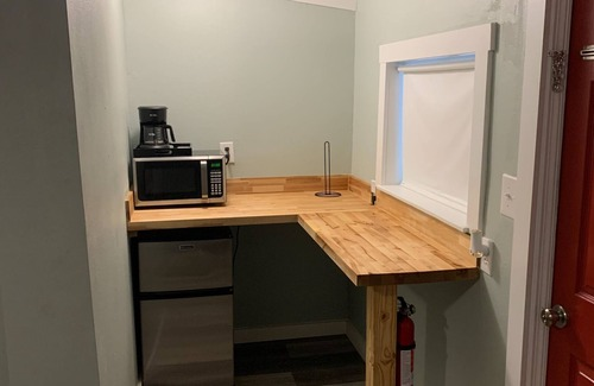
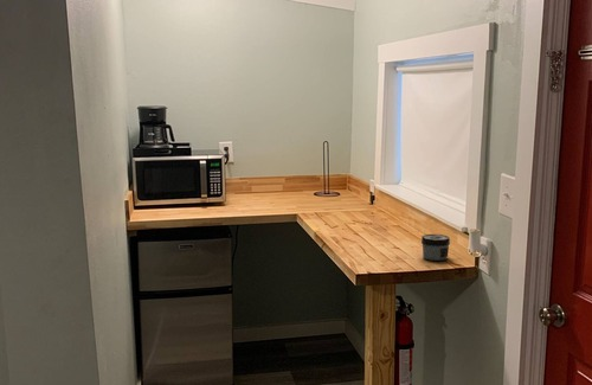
+ jar [420,233,451,262]
